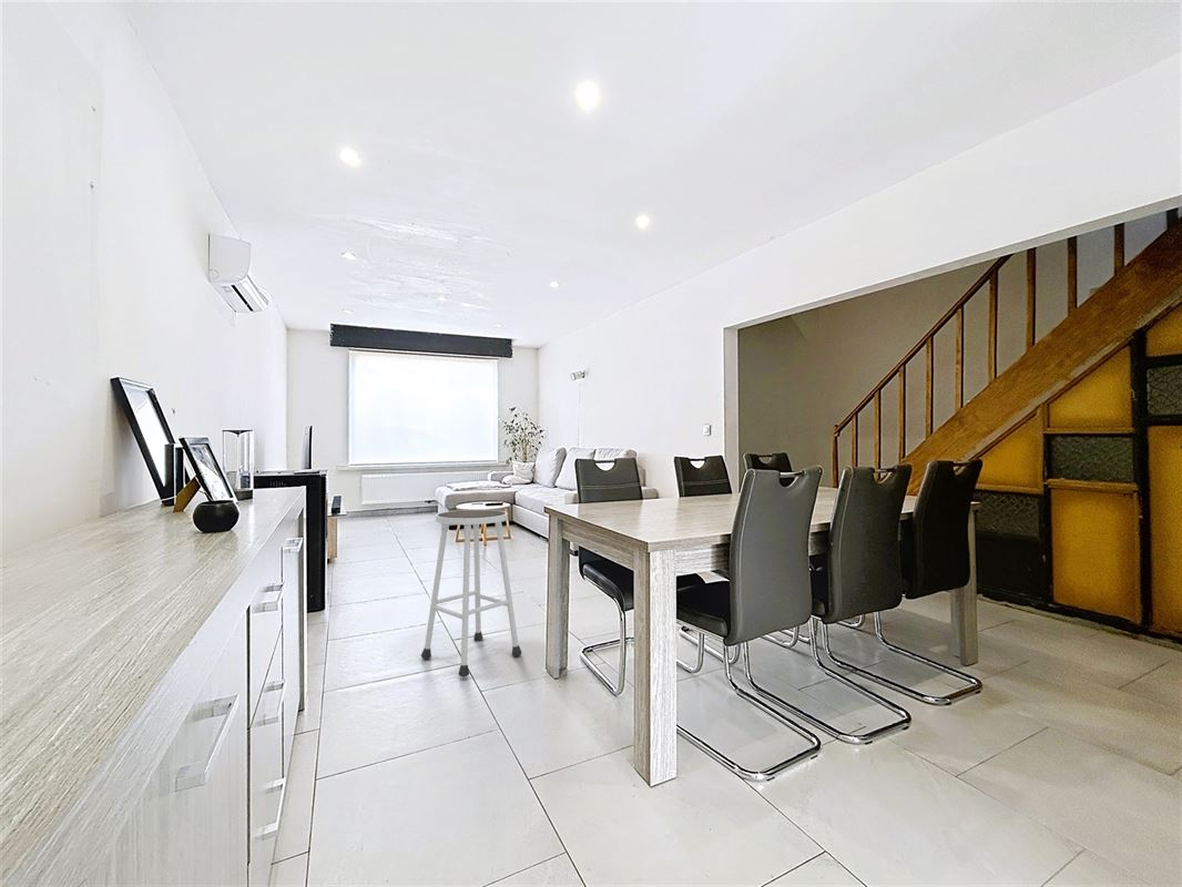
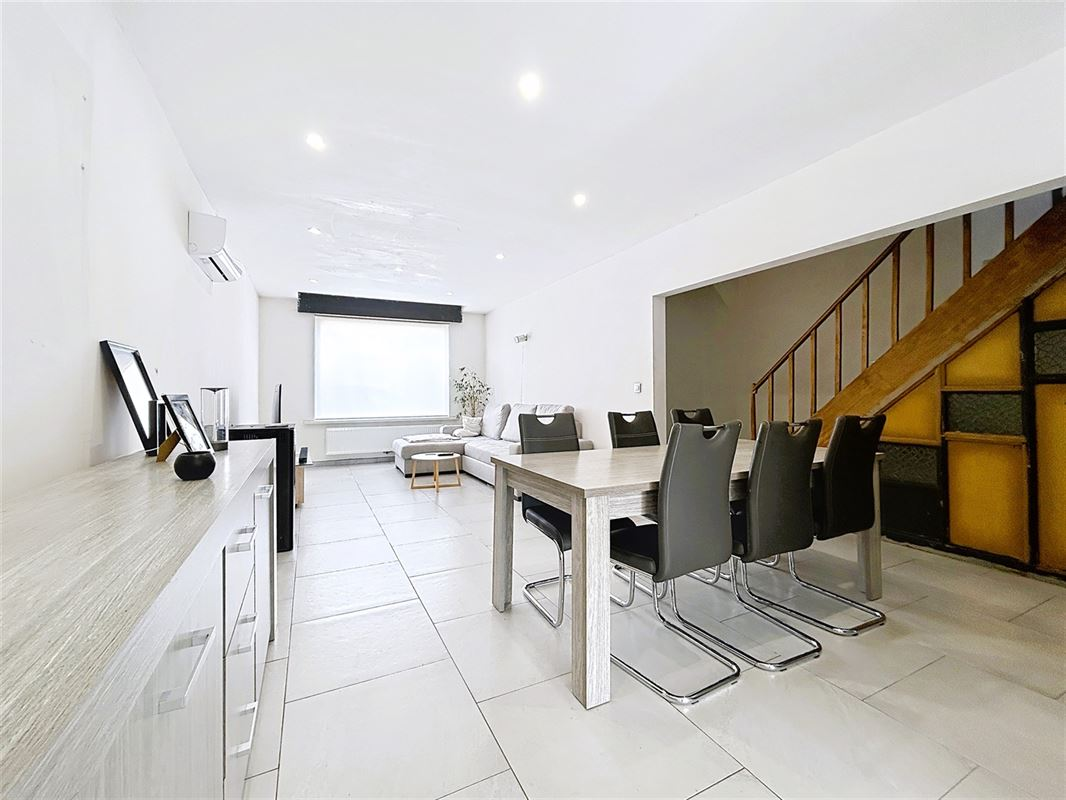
- stool [420,509,523,677]
